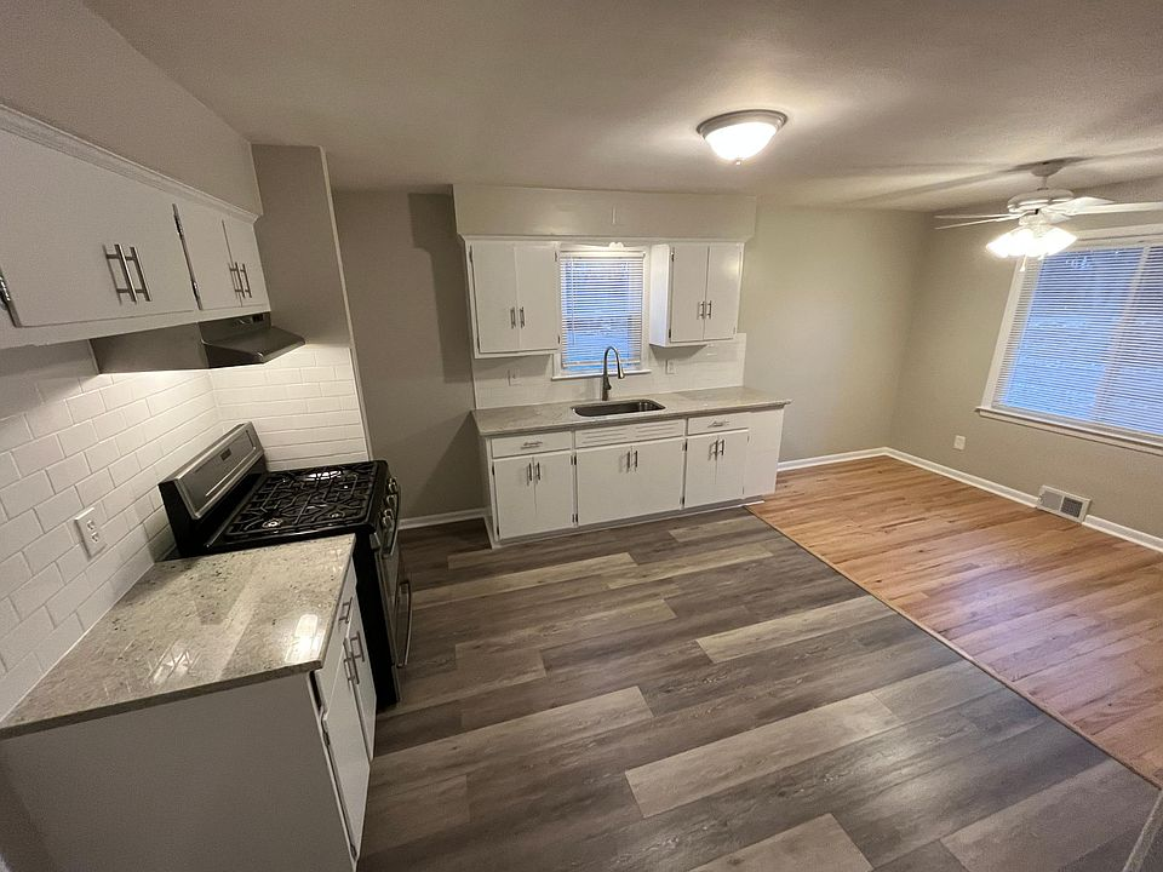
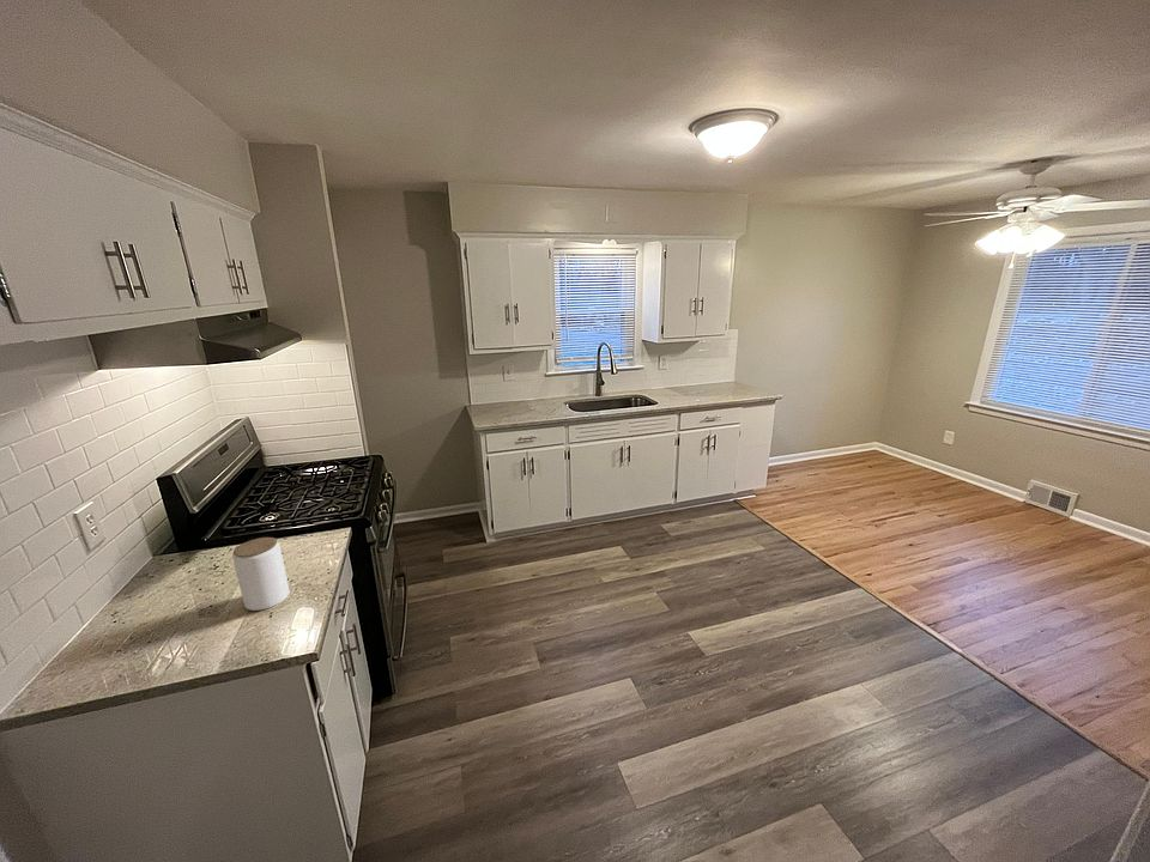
+ jar [231,536,291,612]
